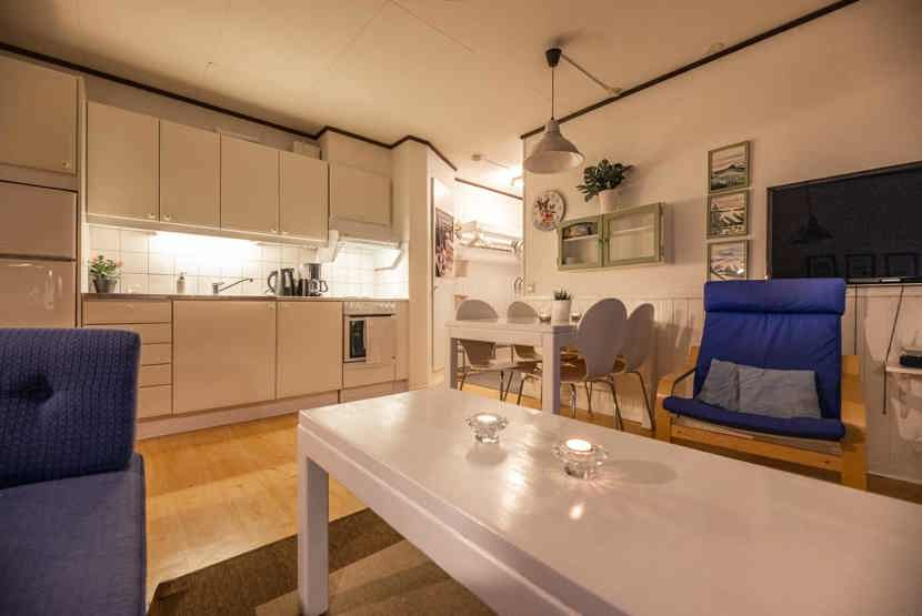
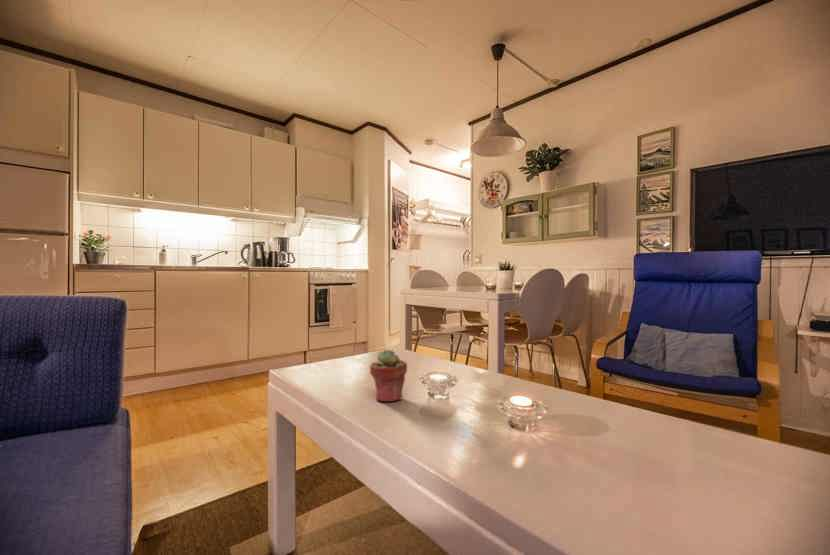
+ potted succulent [369,348,408,403]
